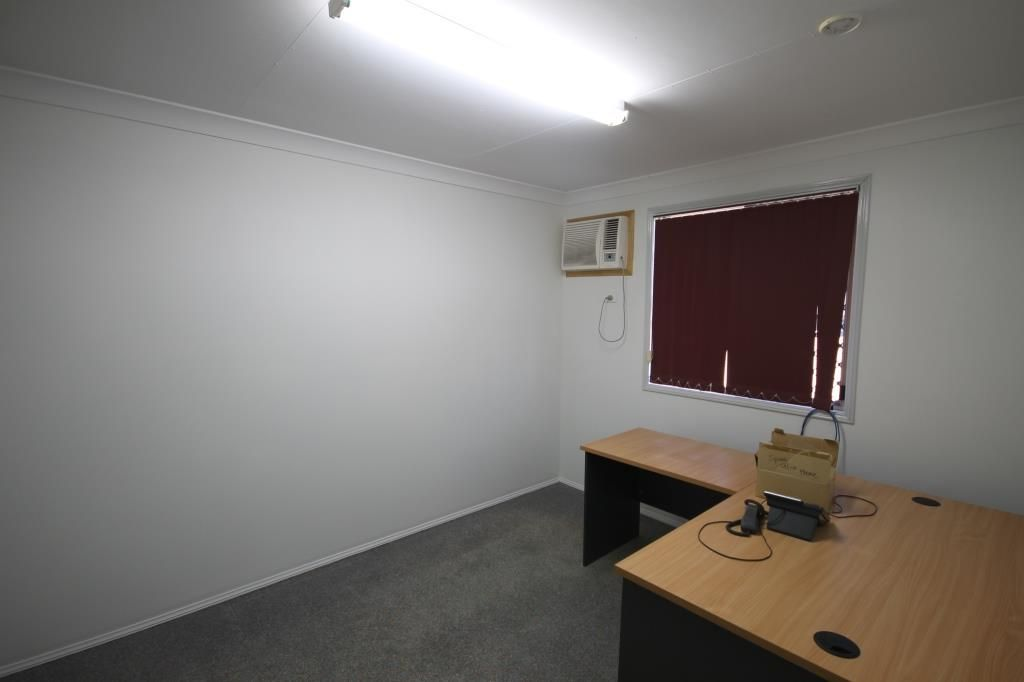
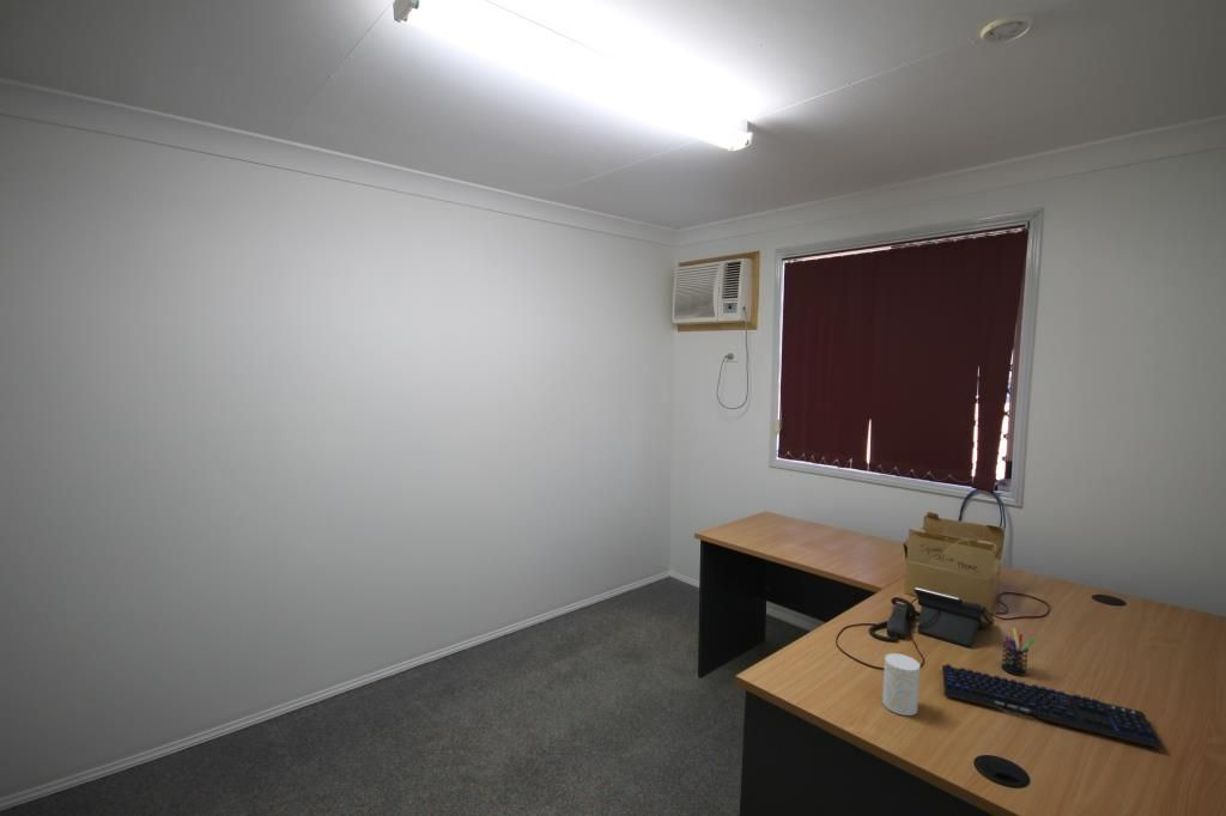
+ cup [881,652,921,717]
+ keyboard [941,663,1165,750]
+ pen holder [1000,627,1037,677]
